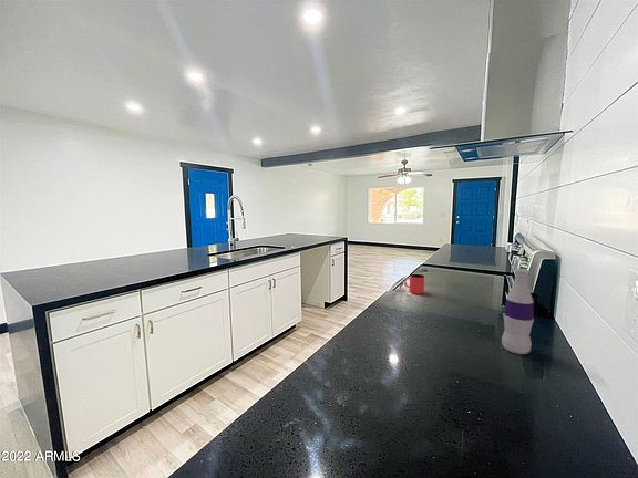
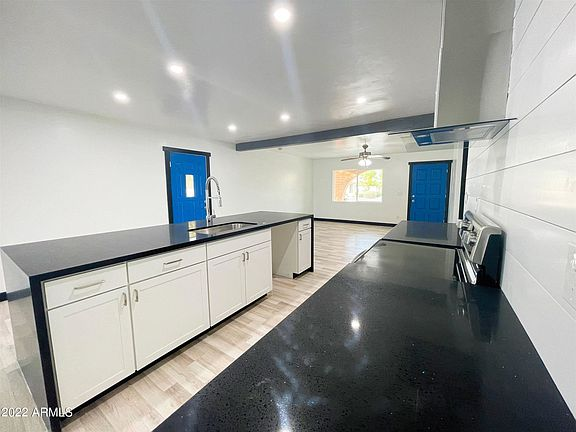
- cup [403,273,425,295]
- bottle [501,268,535,355]
